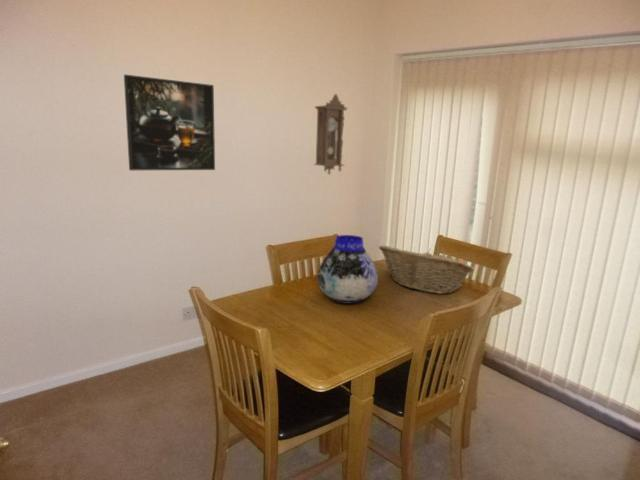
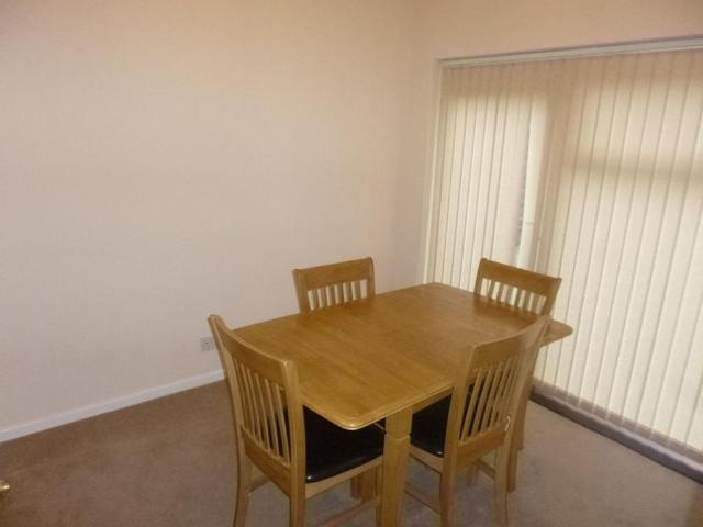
- vase [316,234,379,304]
- pendulum clock [313,93,348,176]
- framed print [123,74,216,171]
- fruit basket [378,244,476,295]
